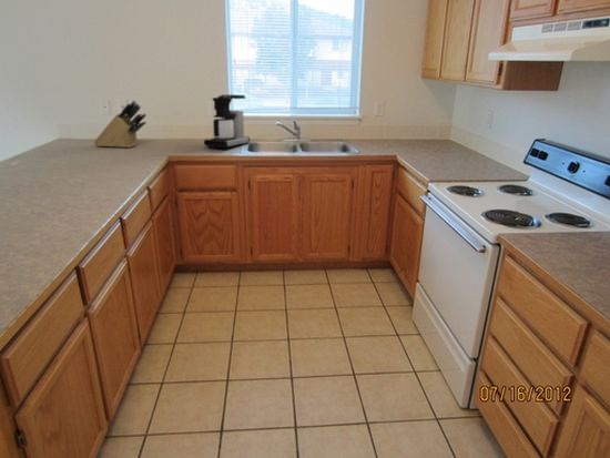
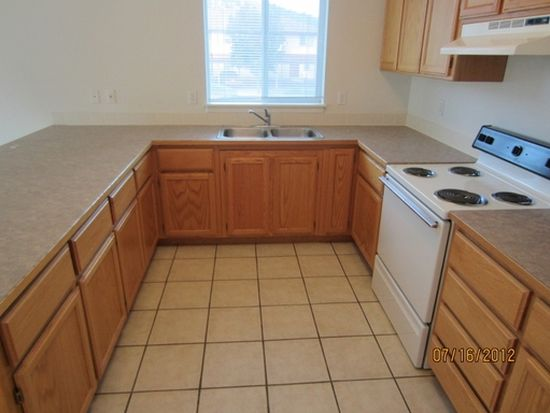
- knife block [93,100,148,149]
- coffee maker [203,93,251,150]
